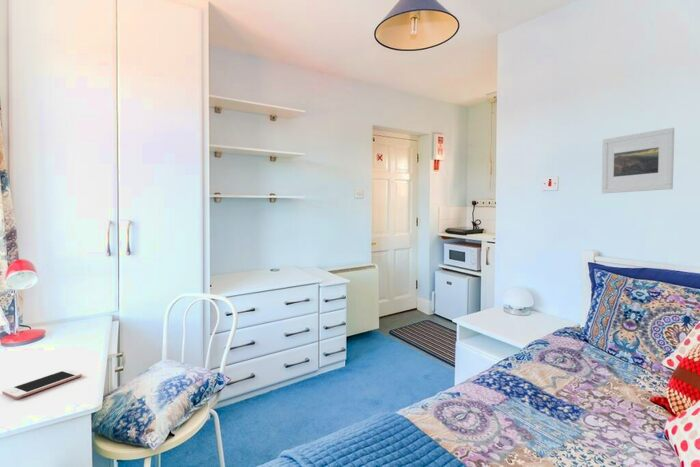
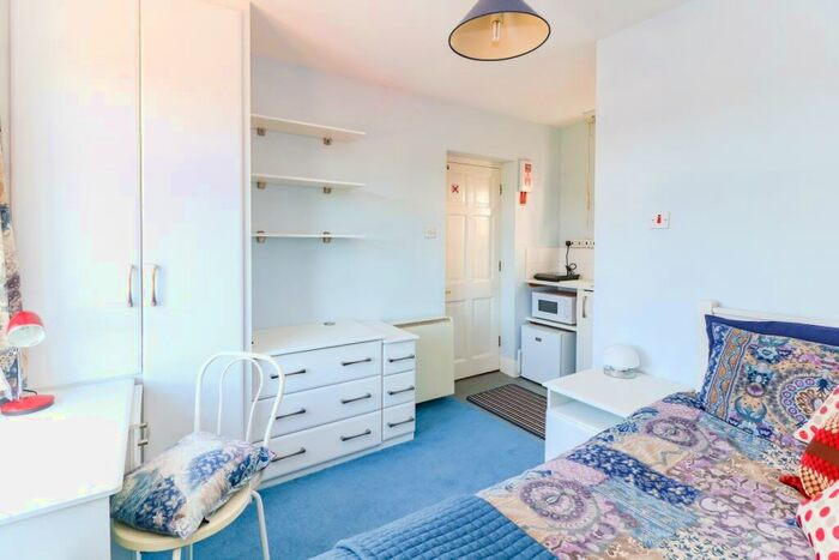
- cell phone [1,368,83,400]
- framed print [601,127,675,194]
